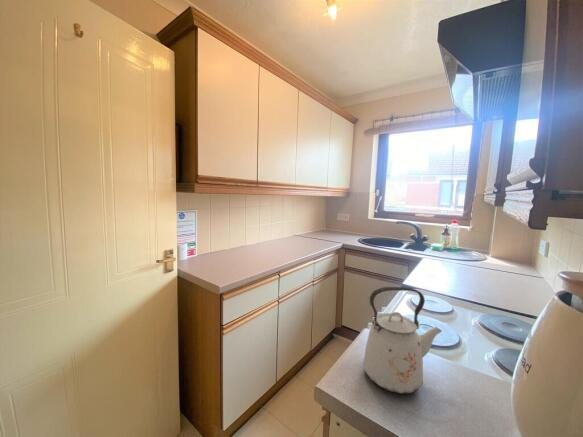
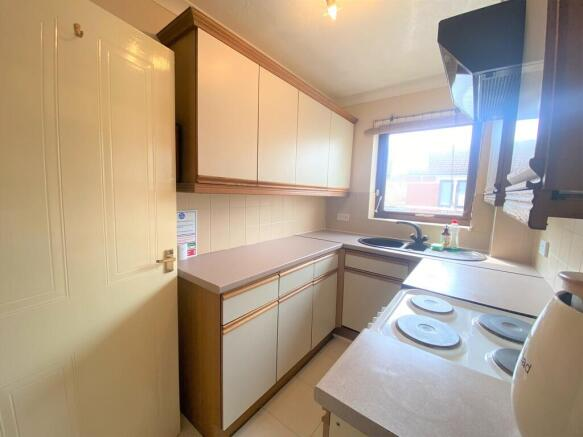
- kettle [362,286,443,395]
